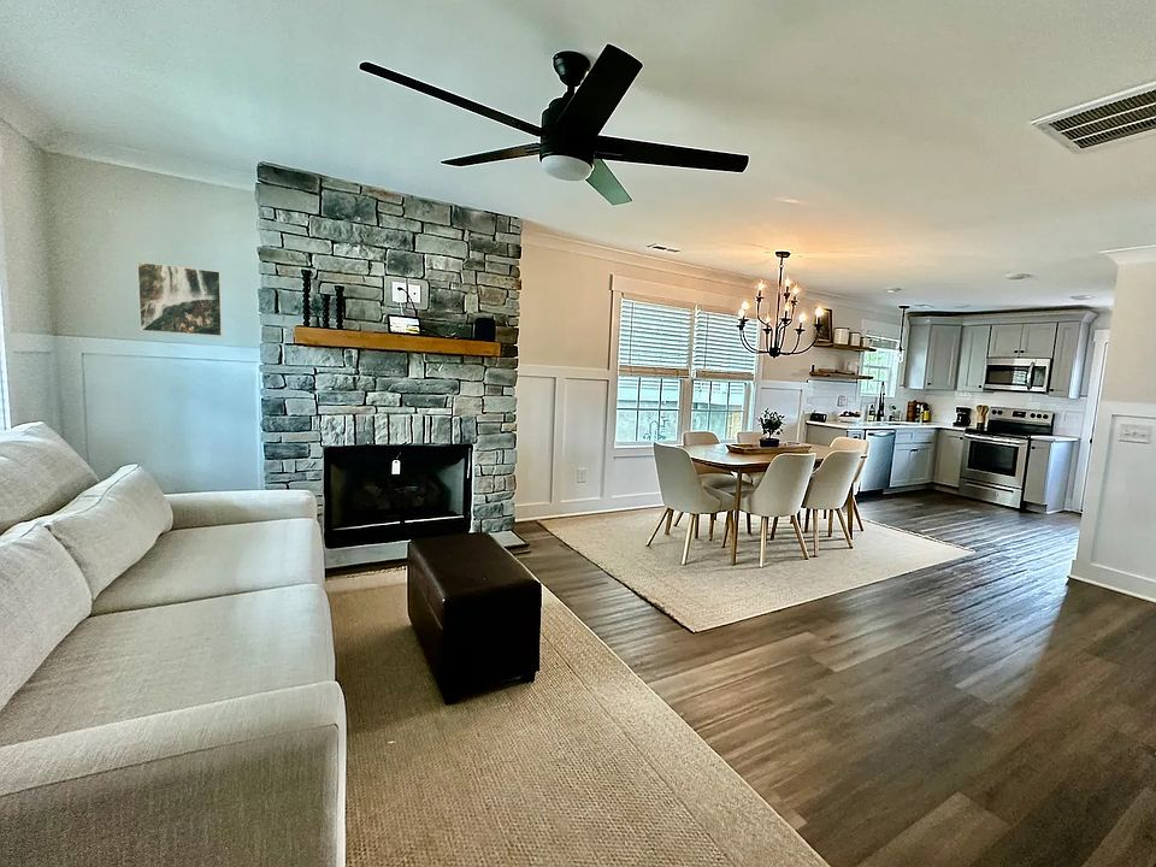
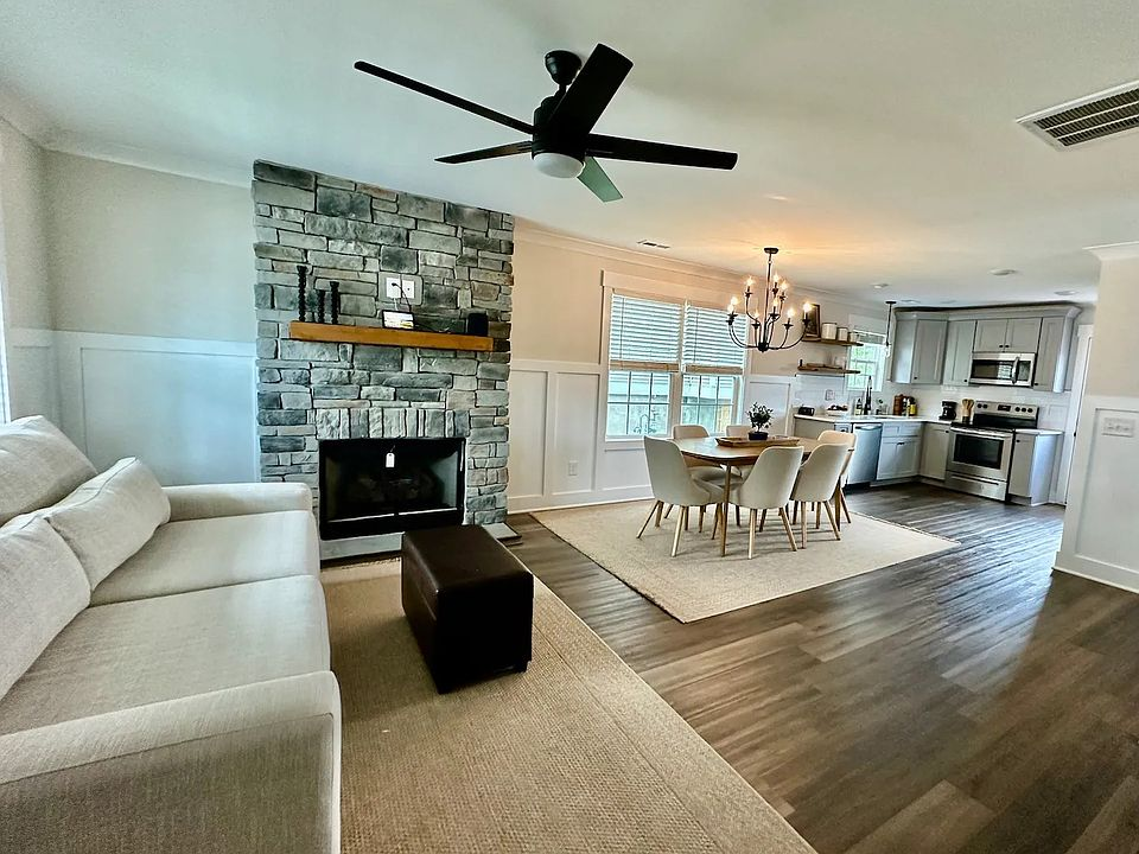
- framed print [136,260,223,337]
